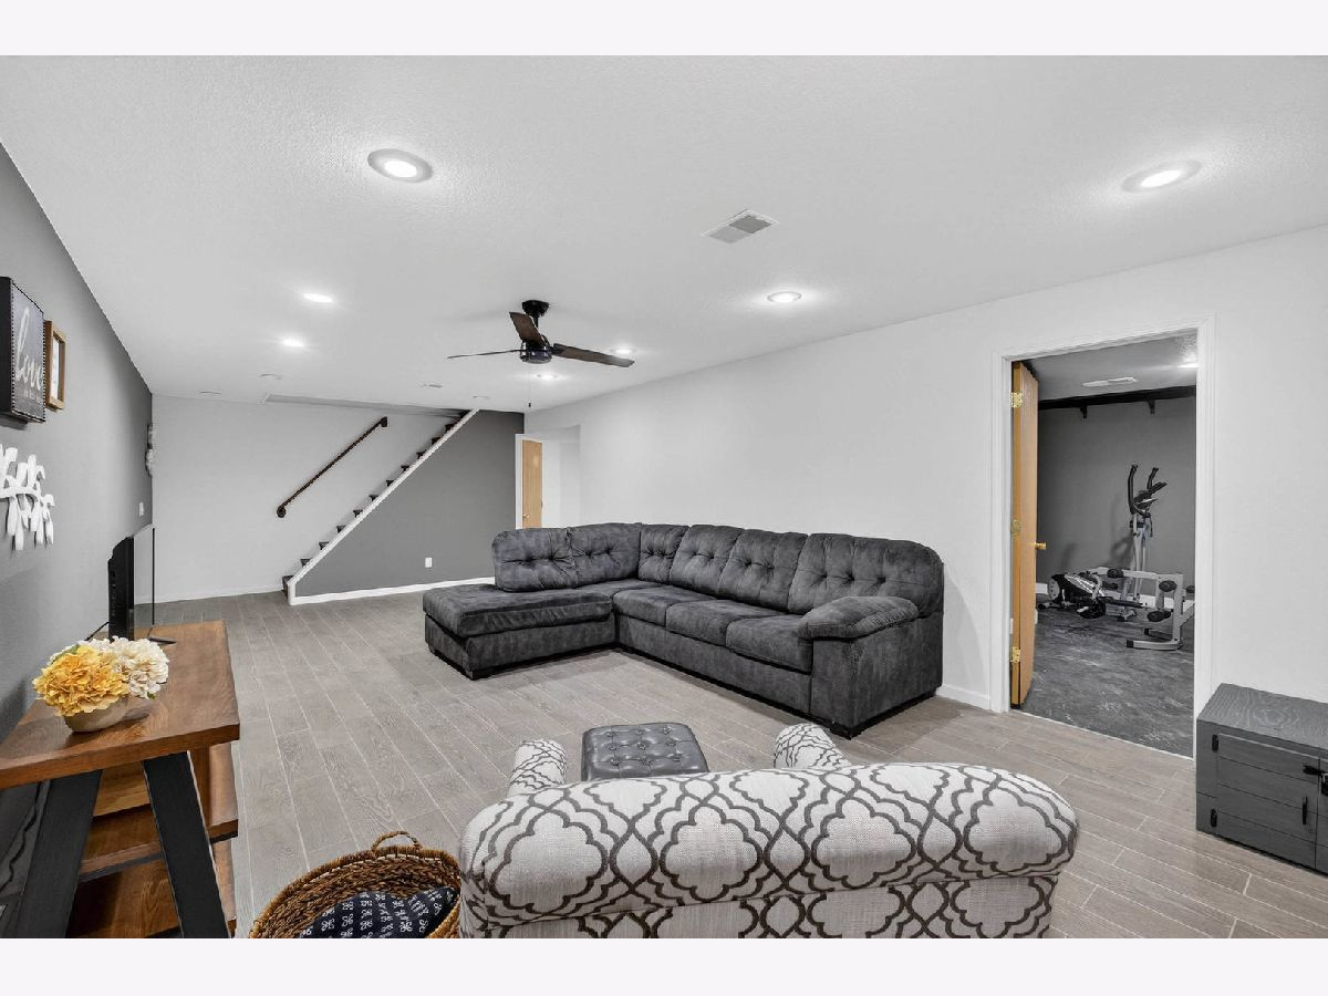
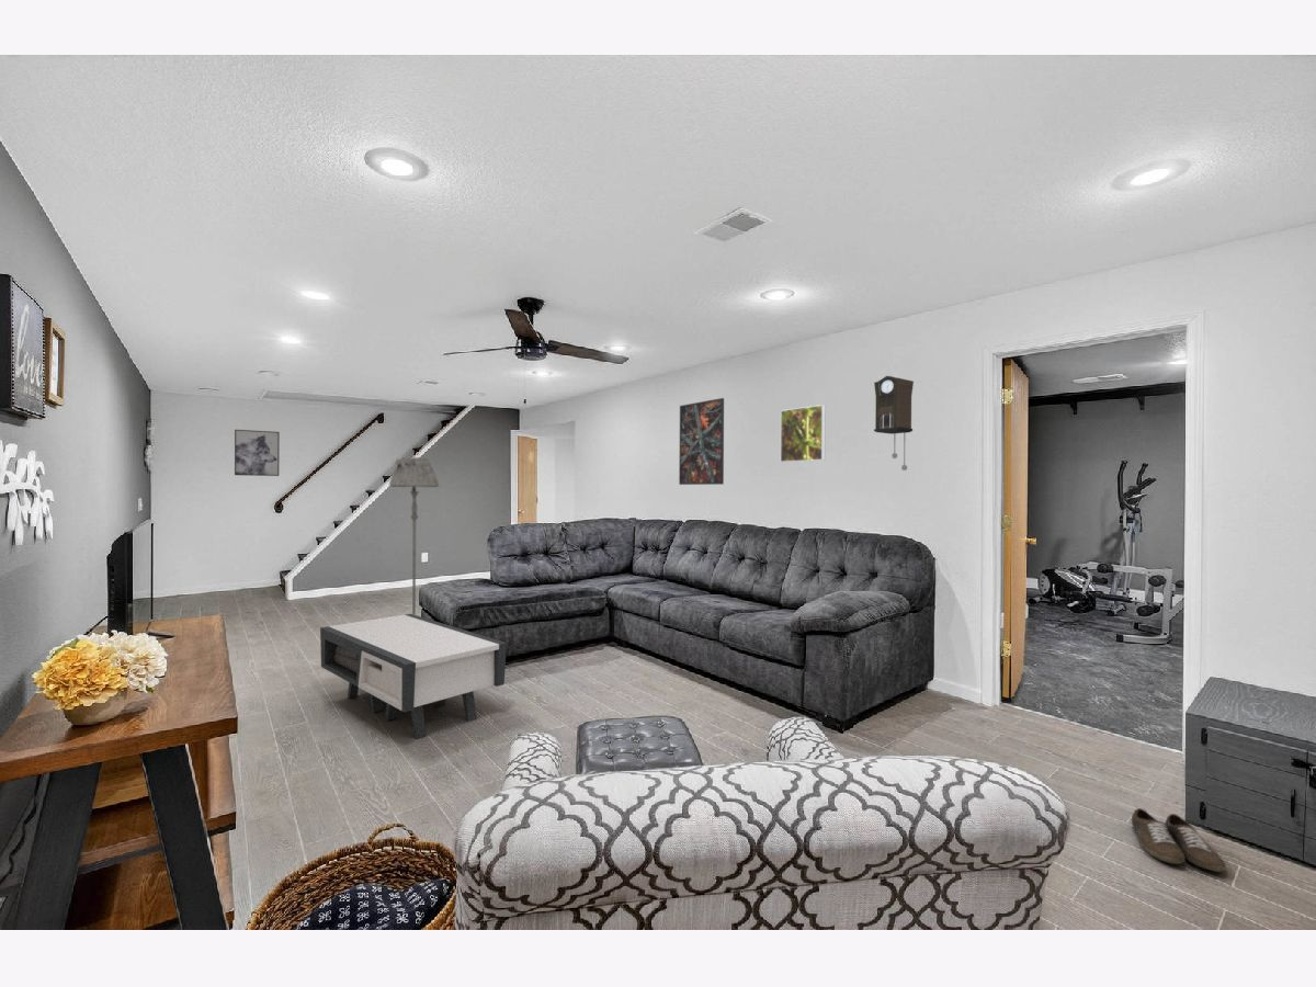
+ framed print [678,397,725,486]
+ shoe [1131,807,1227,873]
+ pendulum clock [873,375,915,472]
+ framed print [780,404,827,463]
+ wall art [234,429,281,477]
+ coffee table [319,613,508,739]
+ floor lamp [388,456,440,615]
